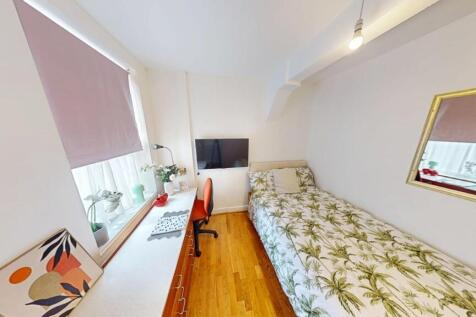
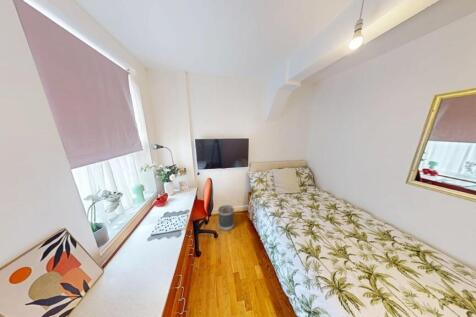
+ wastebasket [217,204,235,232]
